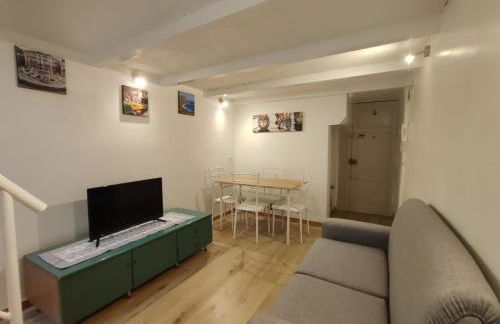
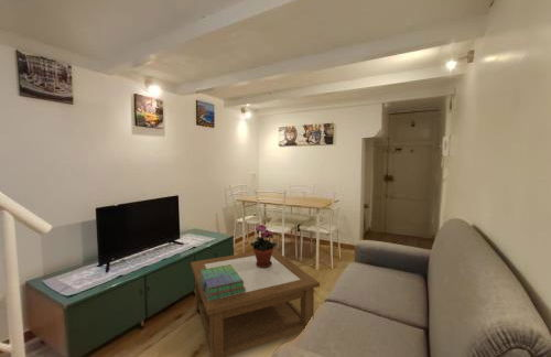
+ coffee table [190,248,321,357]
+ stack of books [199,264,246,302]
+ potted plant [249,224,278,268]
